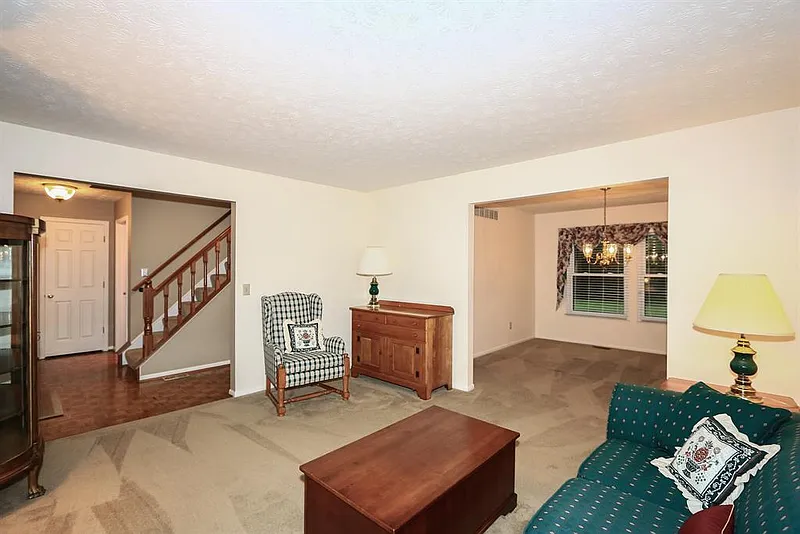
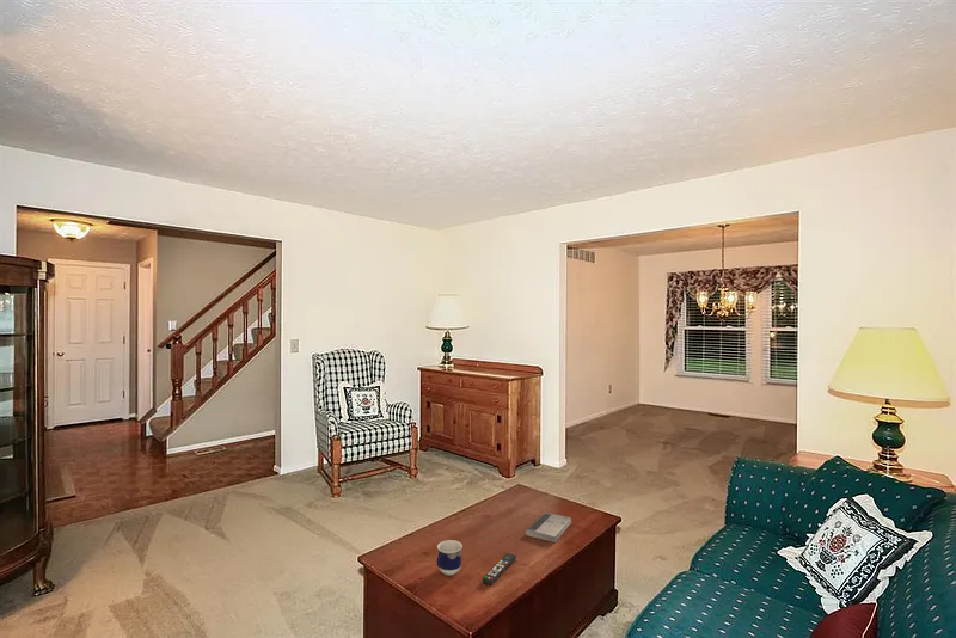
+ remote control [482,552,517,585]
+ cup [436,539,464,576]
+ book [525,511,572,544]
